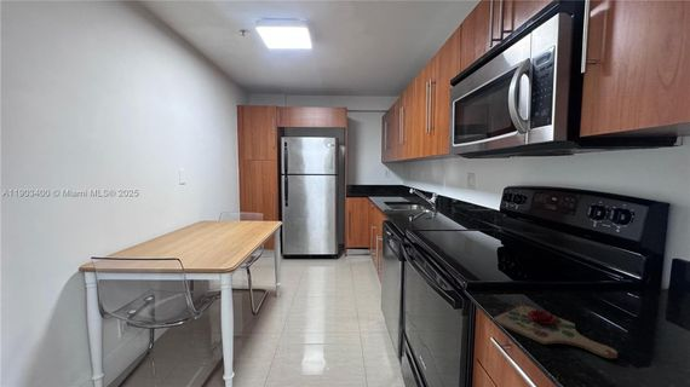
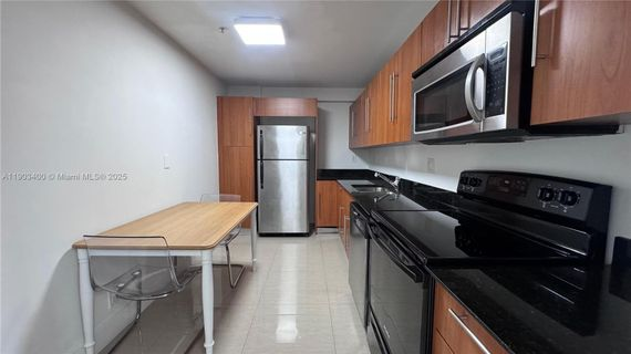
- cutting board [491,301,619,359]
